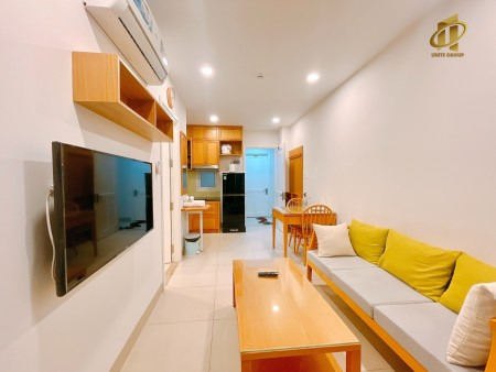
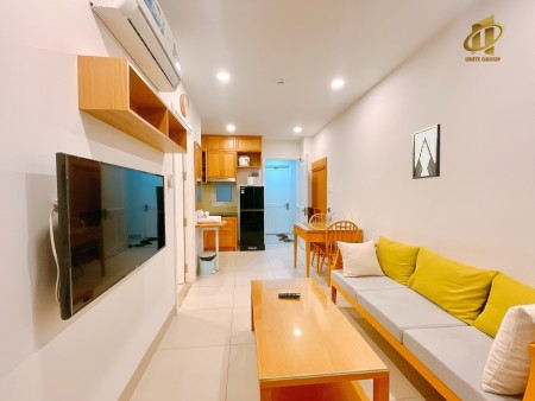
+ wall art [411,123,441,180]
